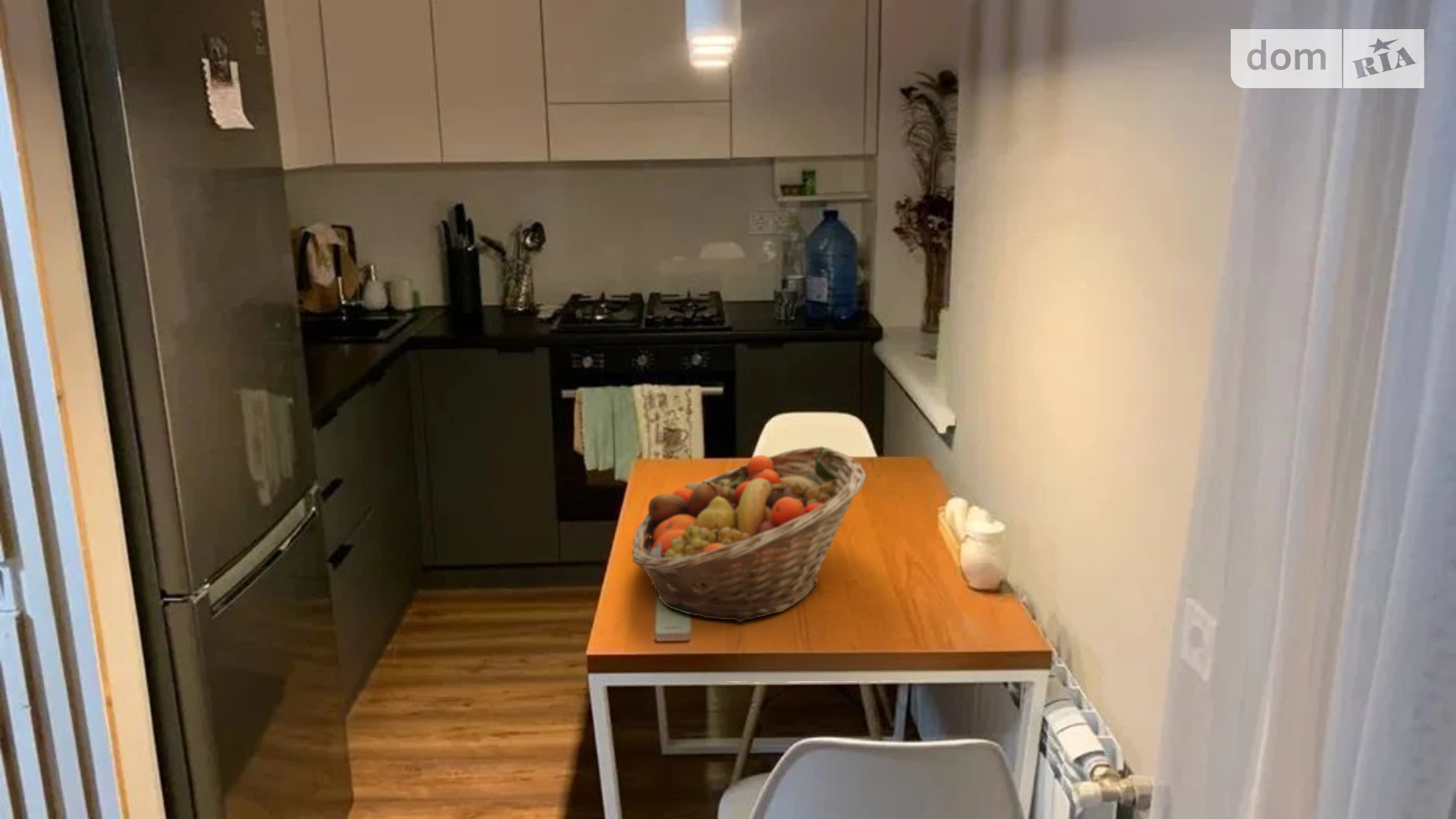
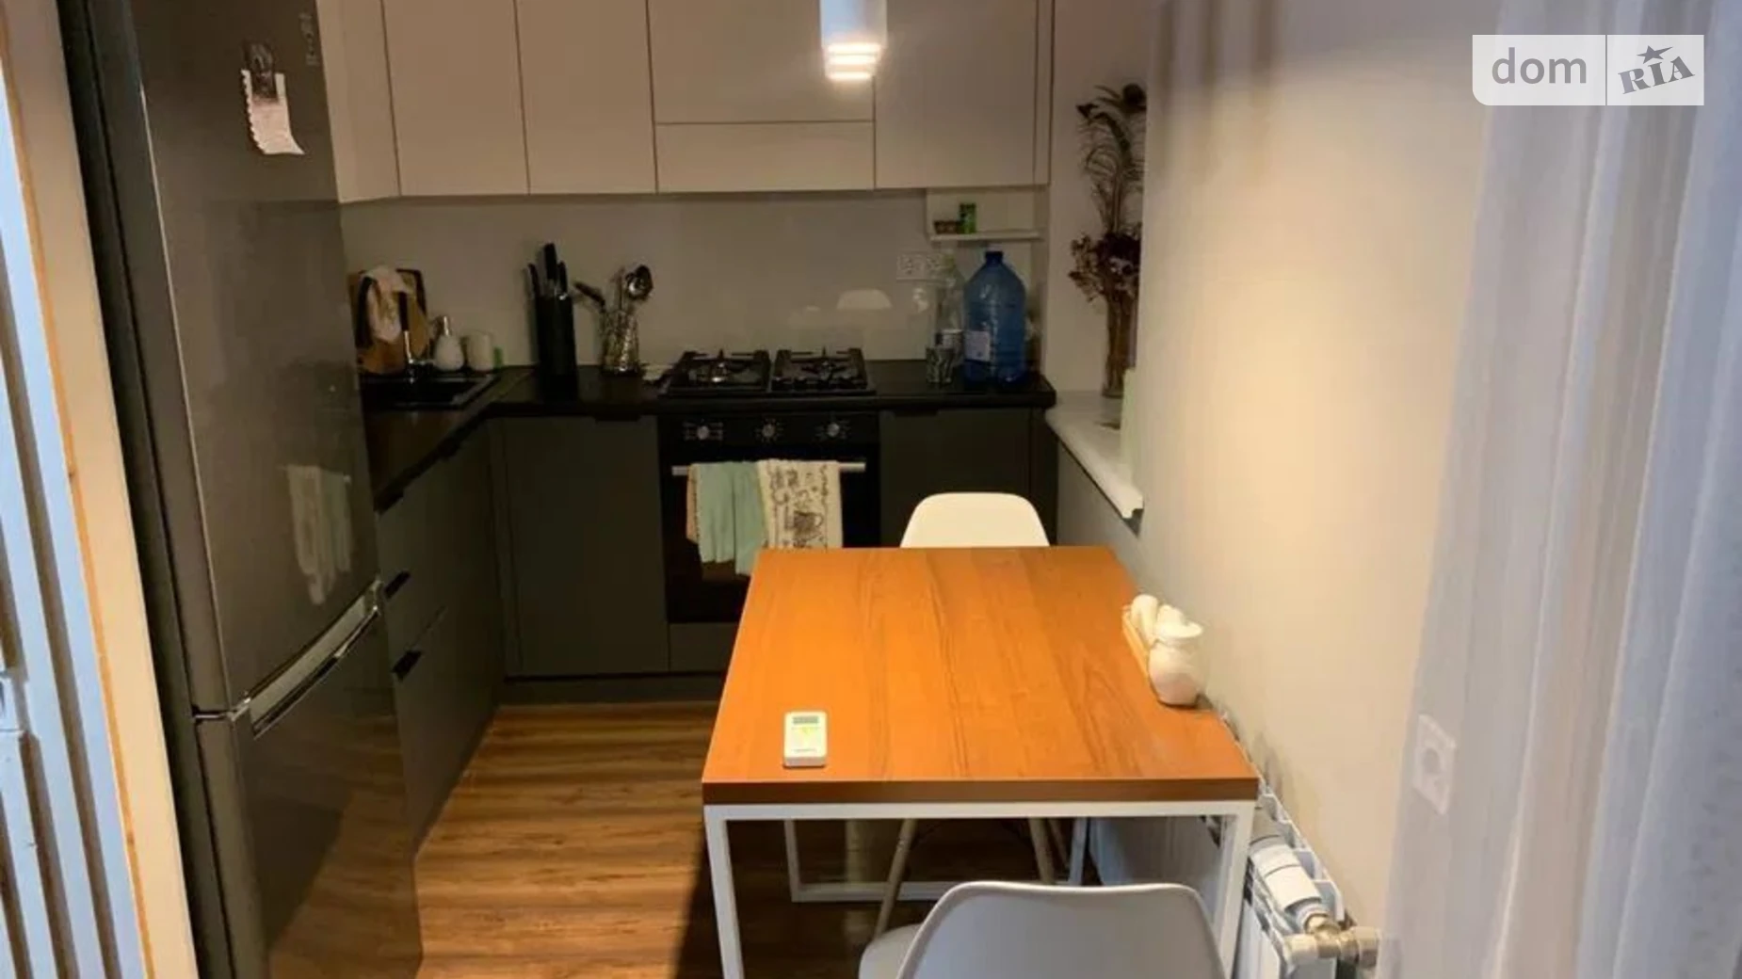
- fruit basket [631,446,868,623]
